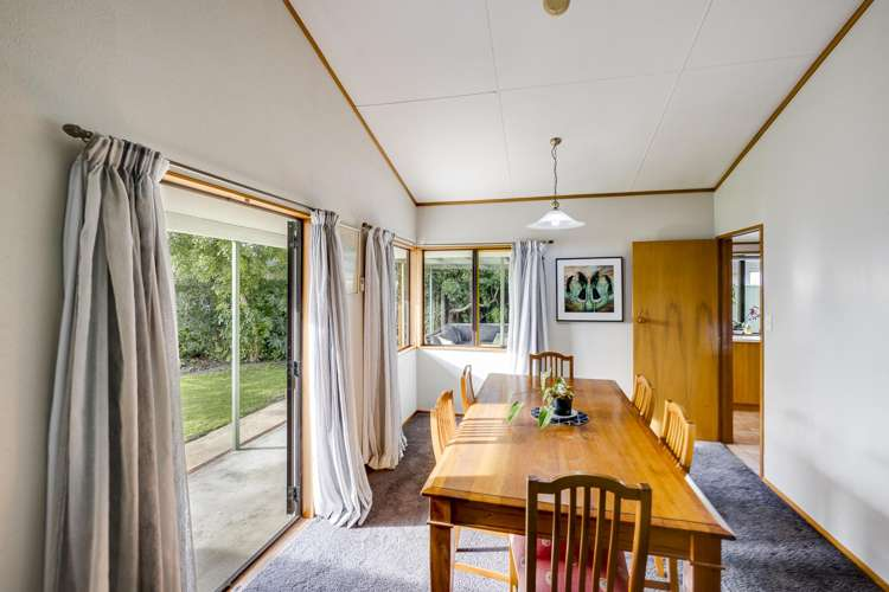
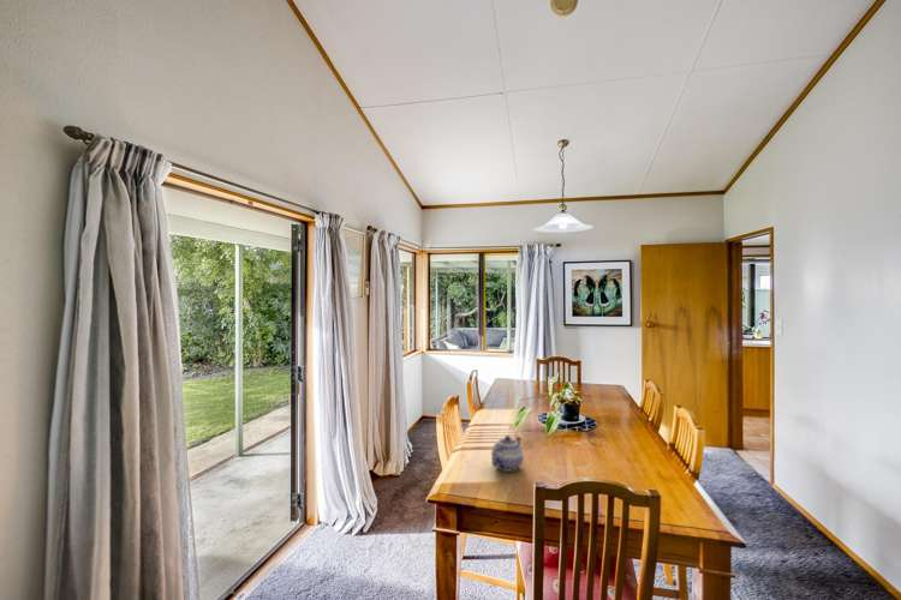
+ teapot [490,434,525,473]
